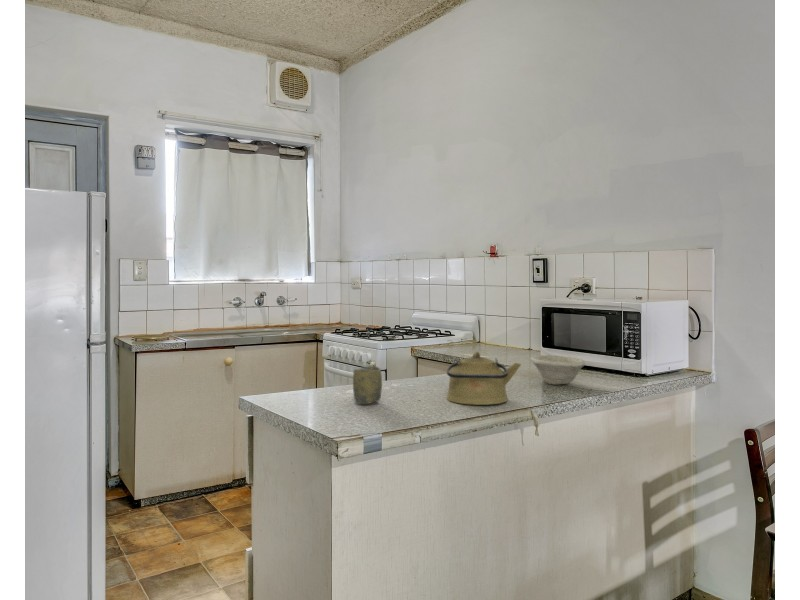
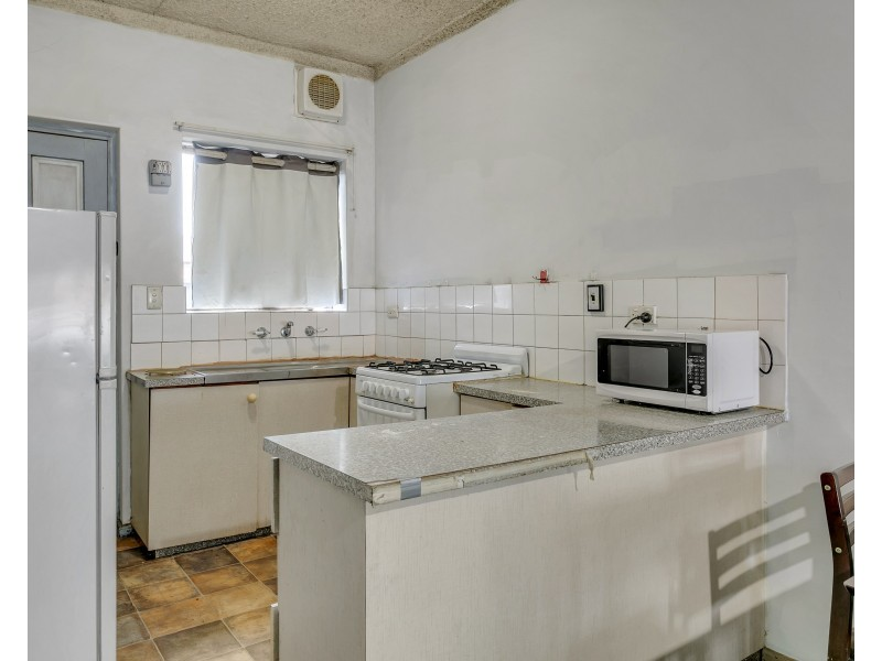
- bowl [530,354,586,386]
- kettle [446,351,522,406]
- cup [352,365,383,406]
